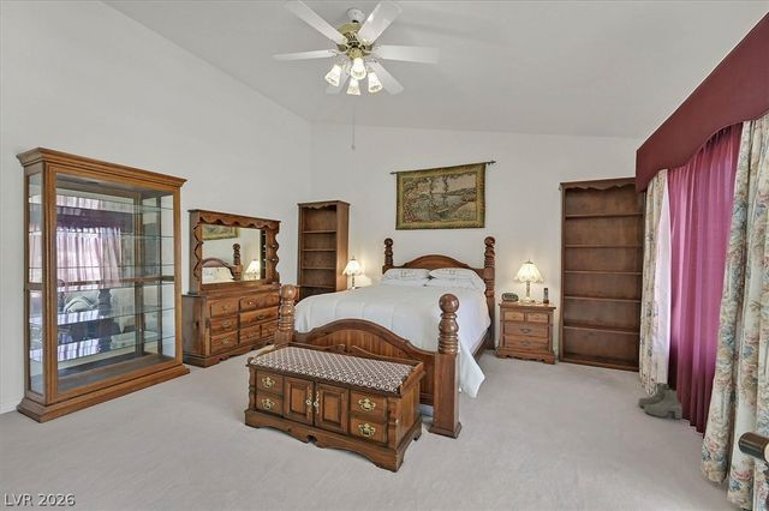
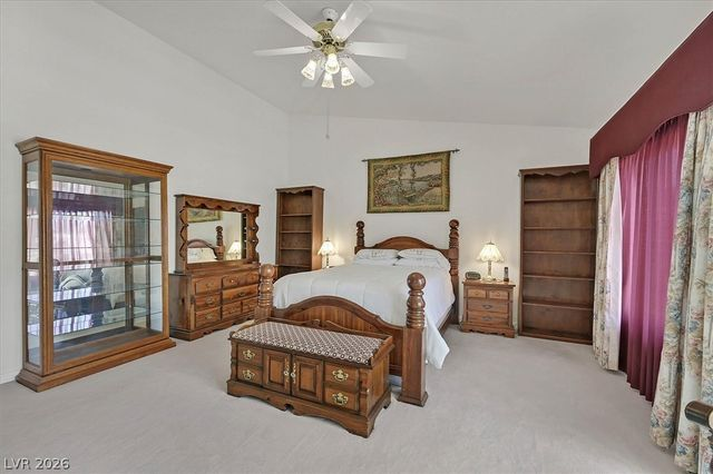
- boots [637,381,682,421]
